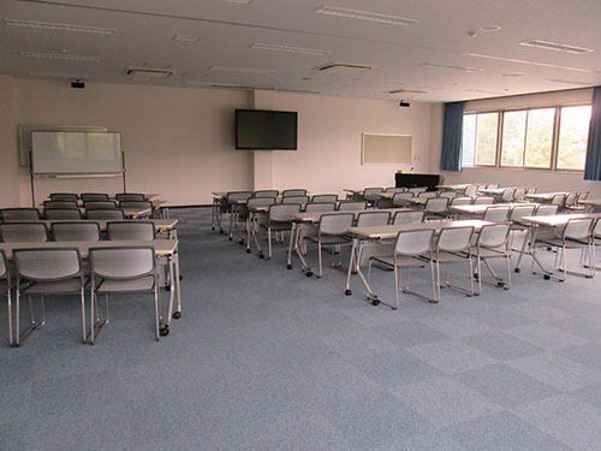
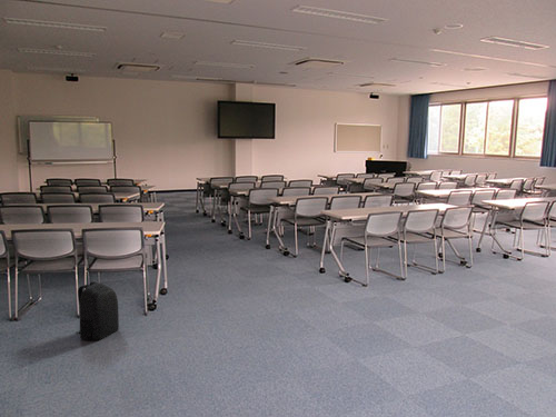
+ backpack [76,280,120,341]
